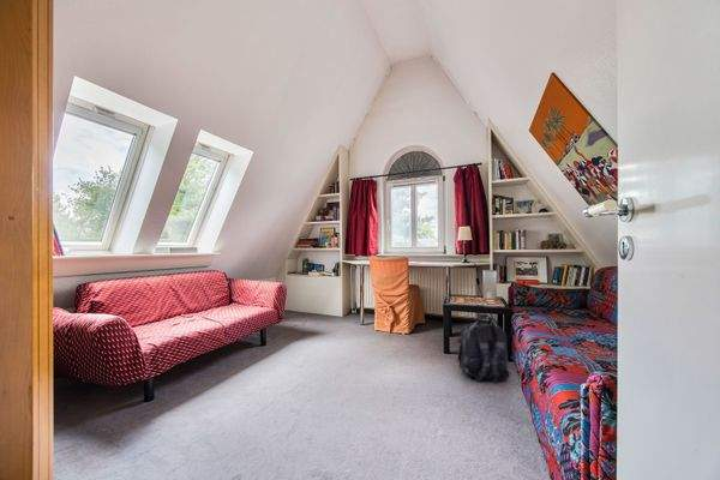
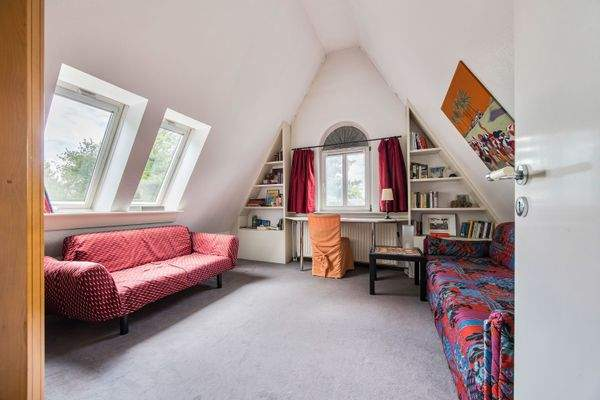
- backpack [456,313,511,384]
